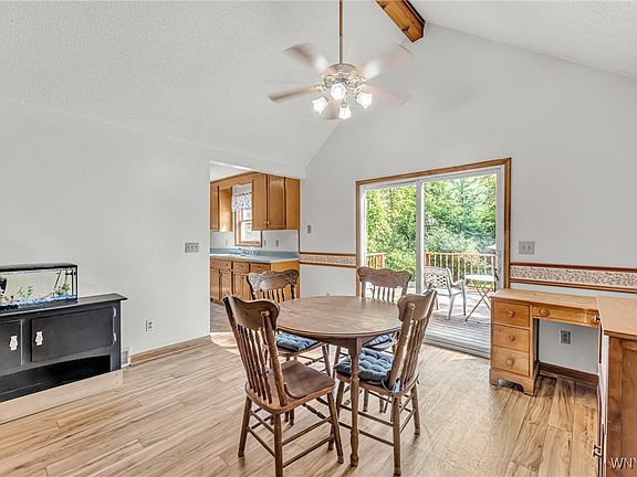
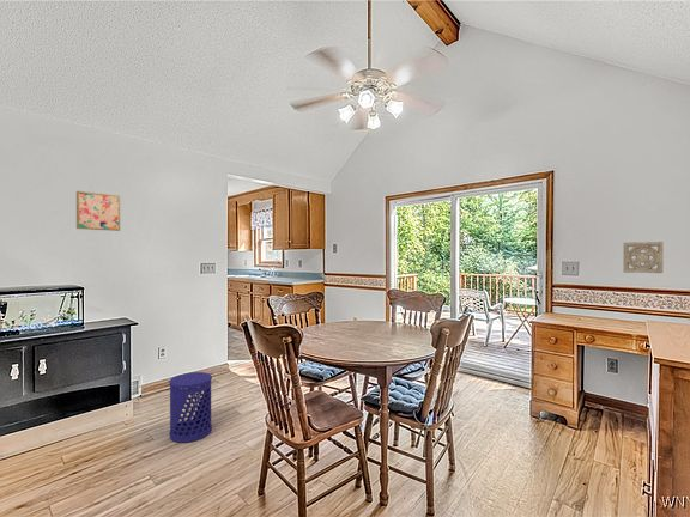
+ wall ornament [622,241,665,274]
+ wall art [75,190,121,232]
+ waste bin [168,371,213,444]
